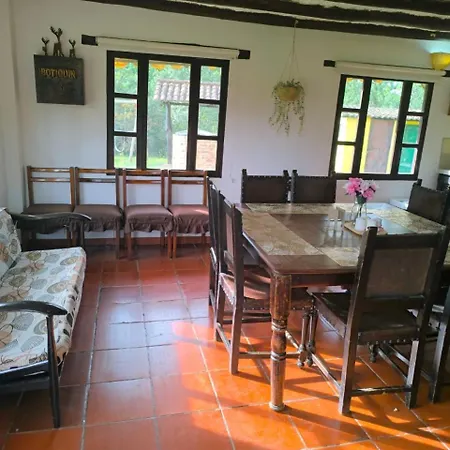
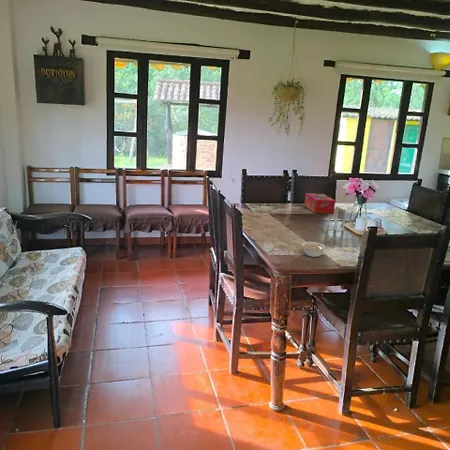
+ tissue box [304,192,336,214]
+ legume [301,240,326,258]
